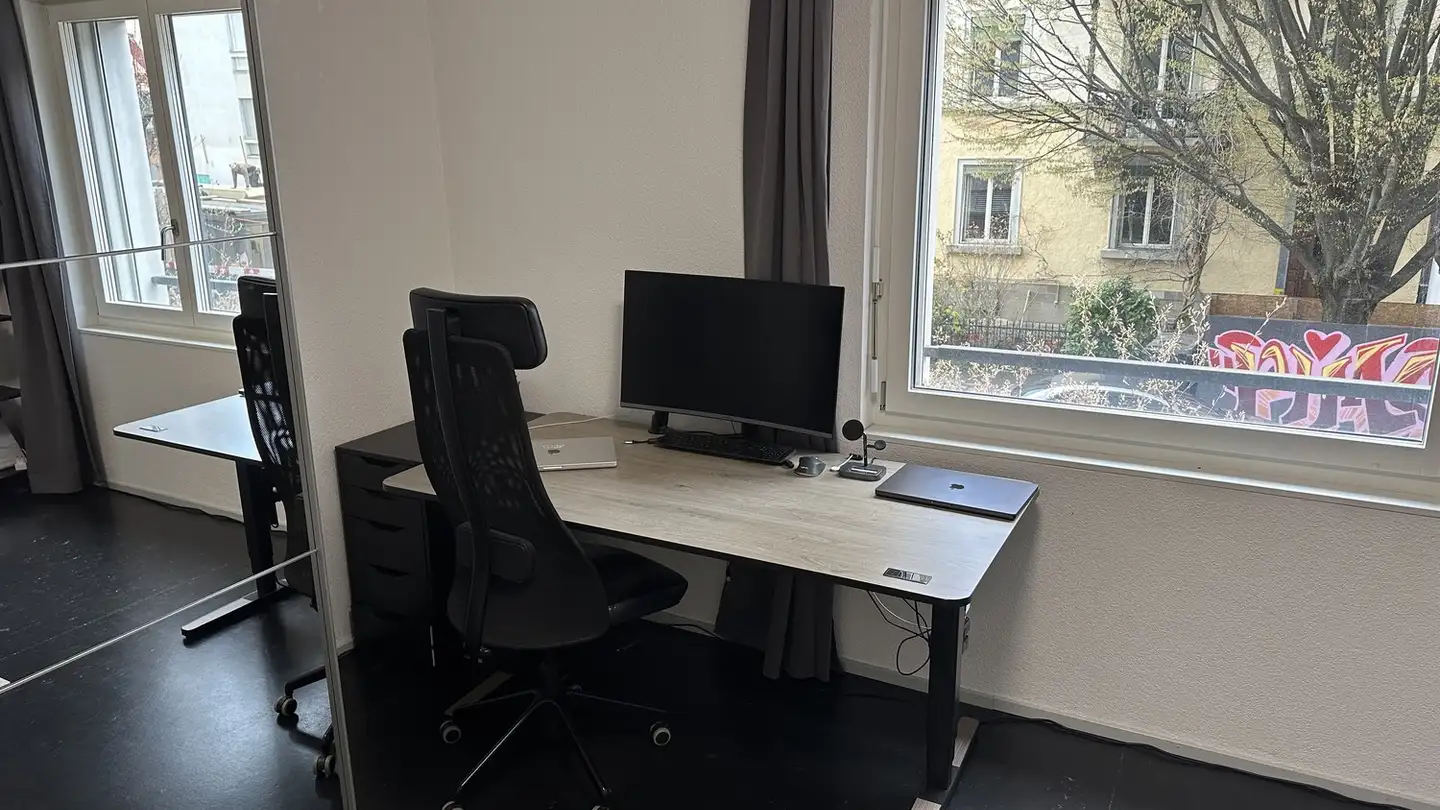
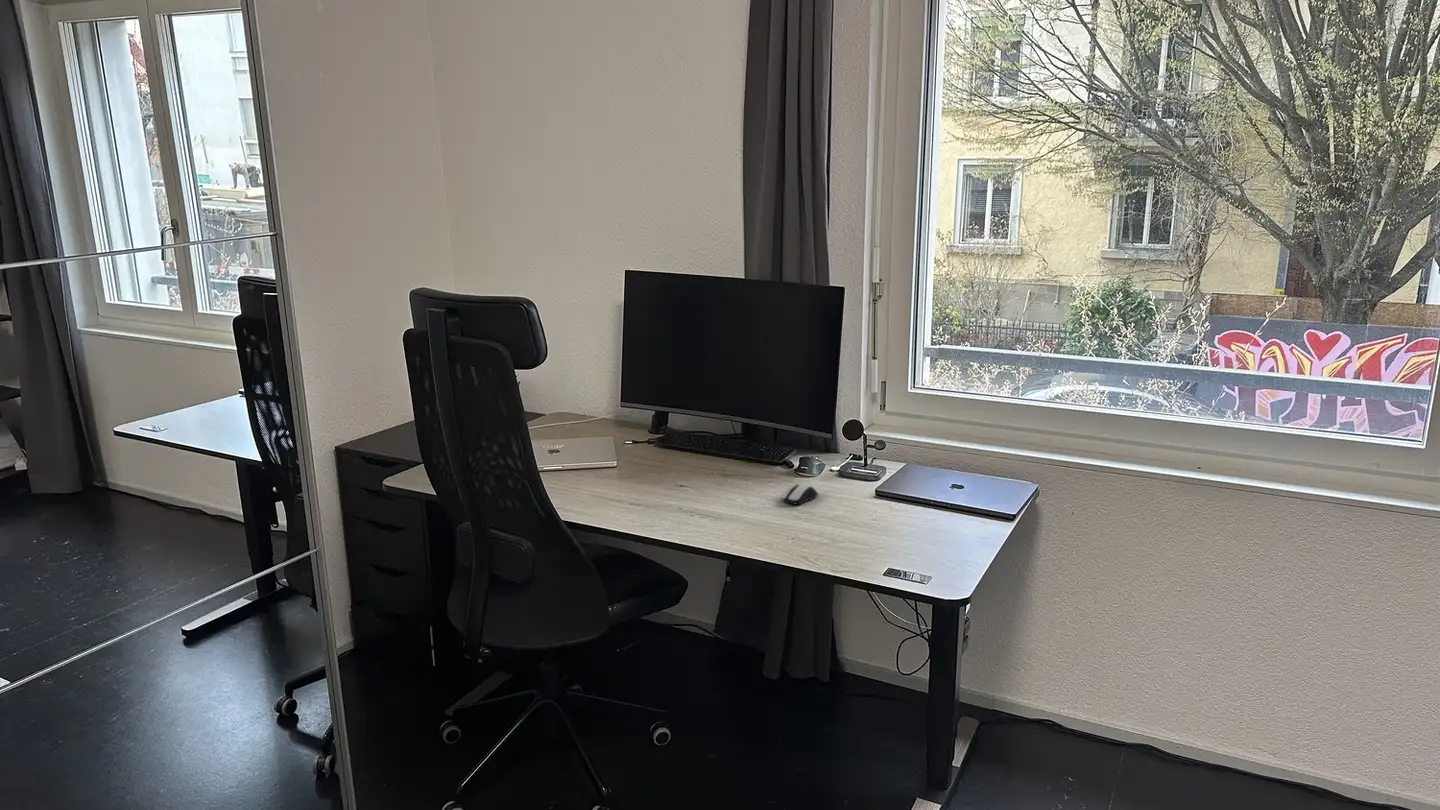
+ computer mouse [780,481,819,506]
